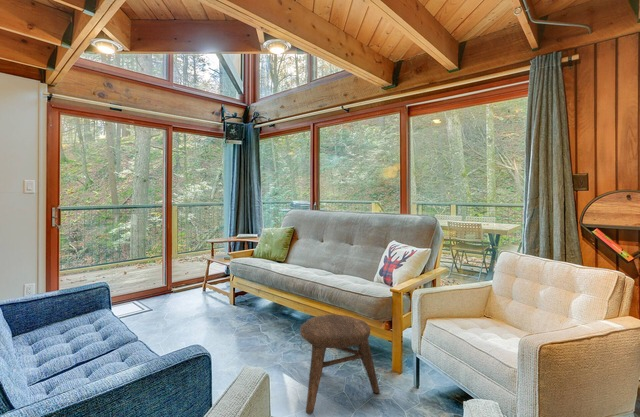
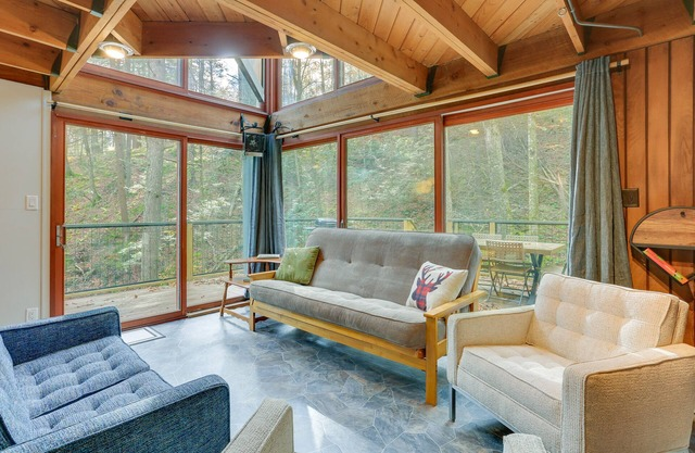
- stool [299,314,380,416]
